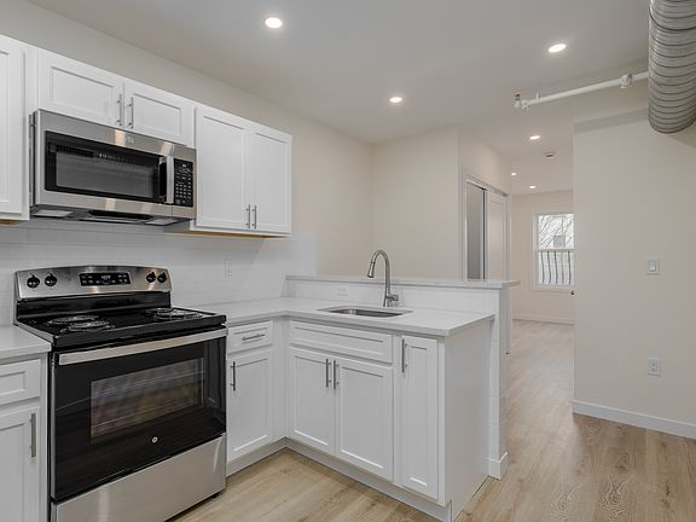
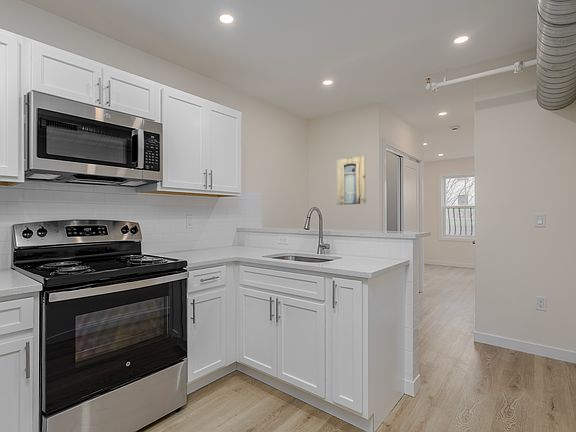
+ wall art [336,155,367,206]
